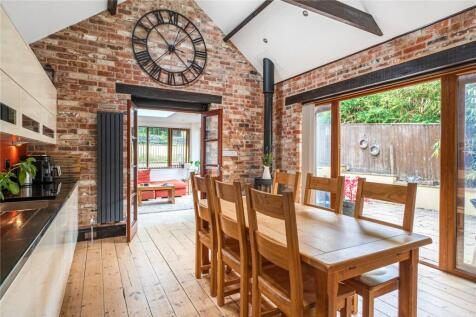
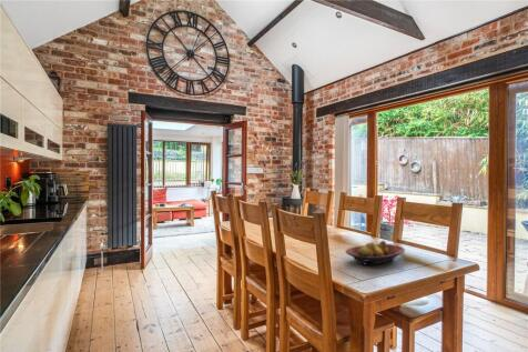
+ fruit bowl [344,240,406,266]
